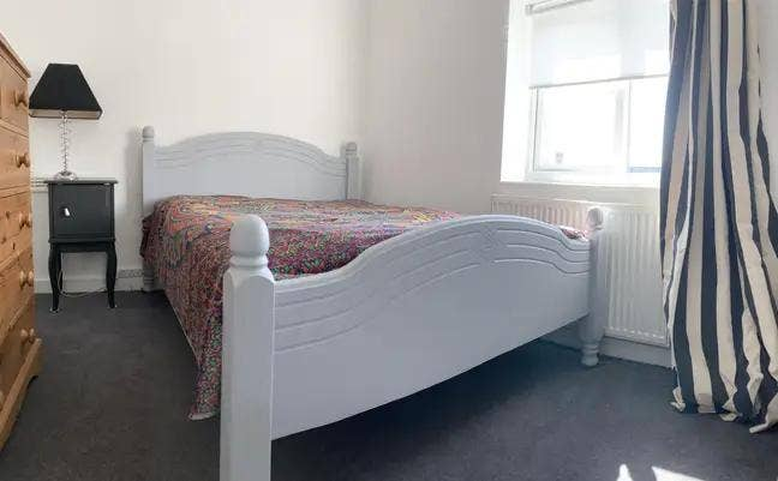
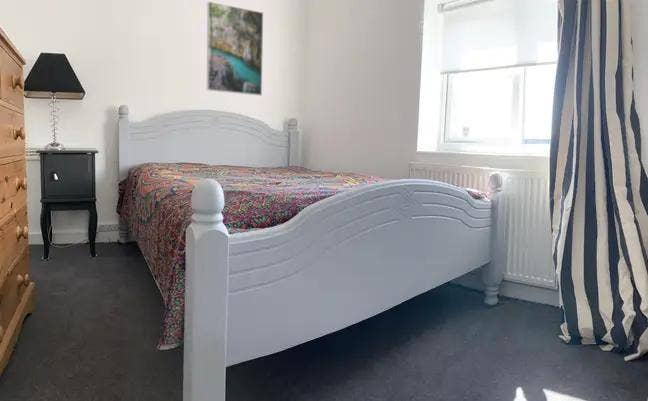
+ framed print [206,1,264,97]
